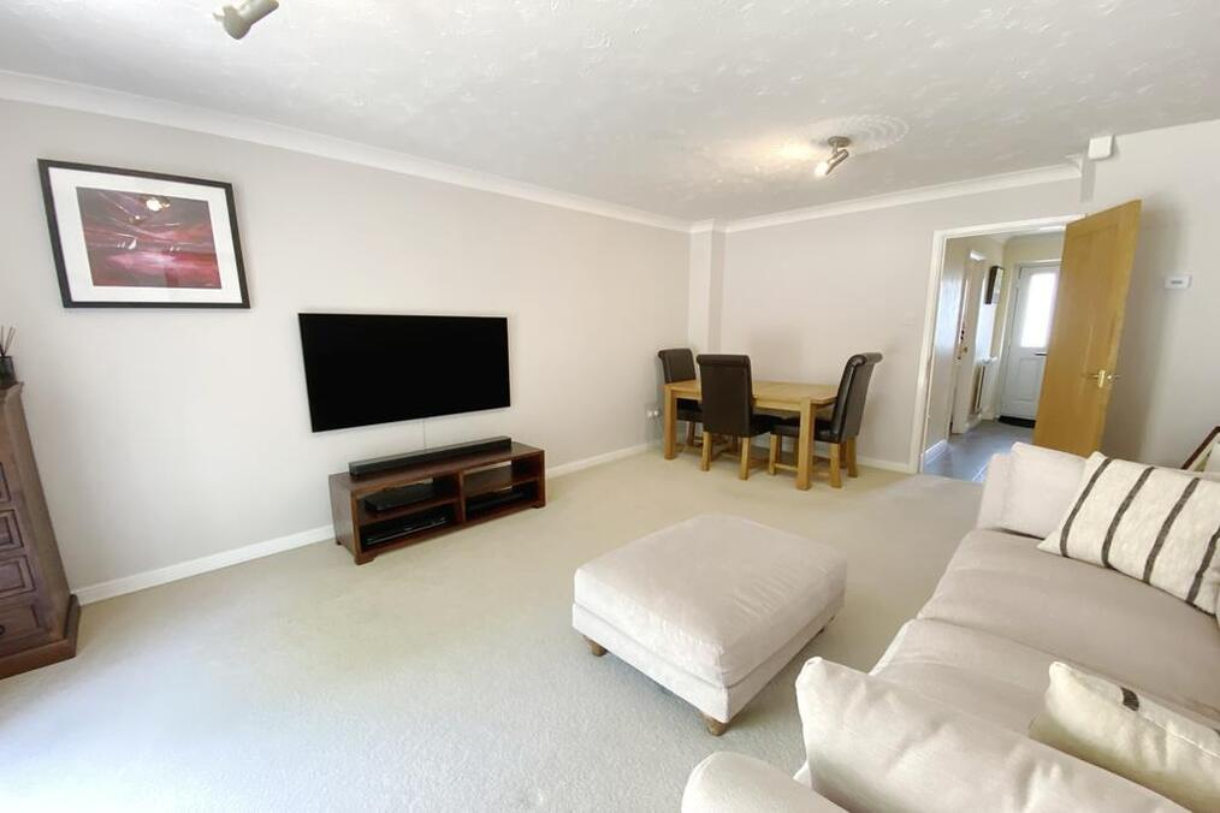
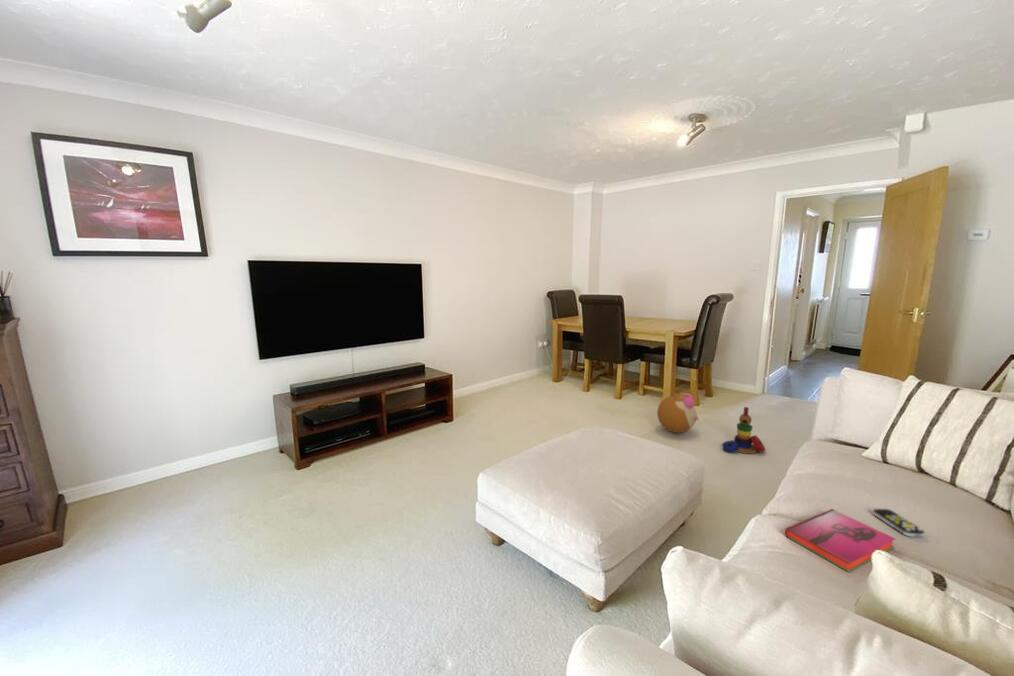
+ remote control [872,508,925,537]
+ stacking toy [721,406,766,455]
+ hardback book [784,508,897,573]
+ plush toy [656,392,699,434]
